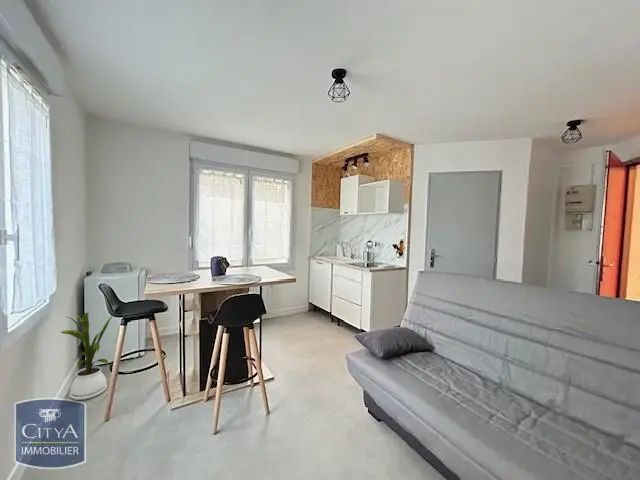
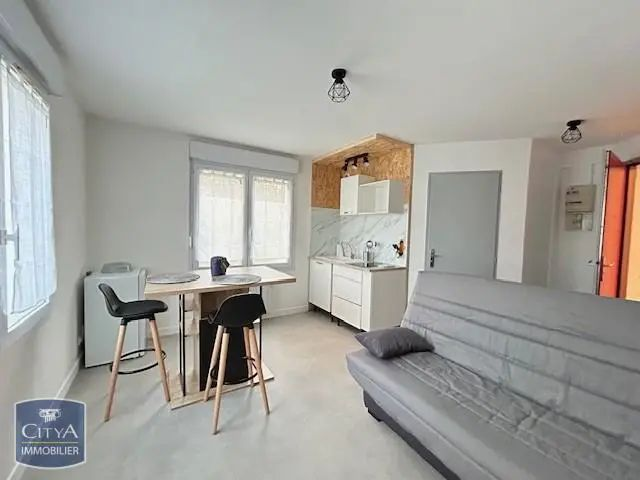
- house plant [59,311,113,401]
